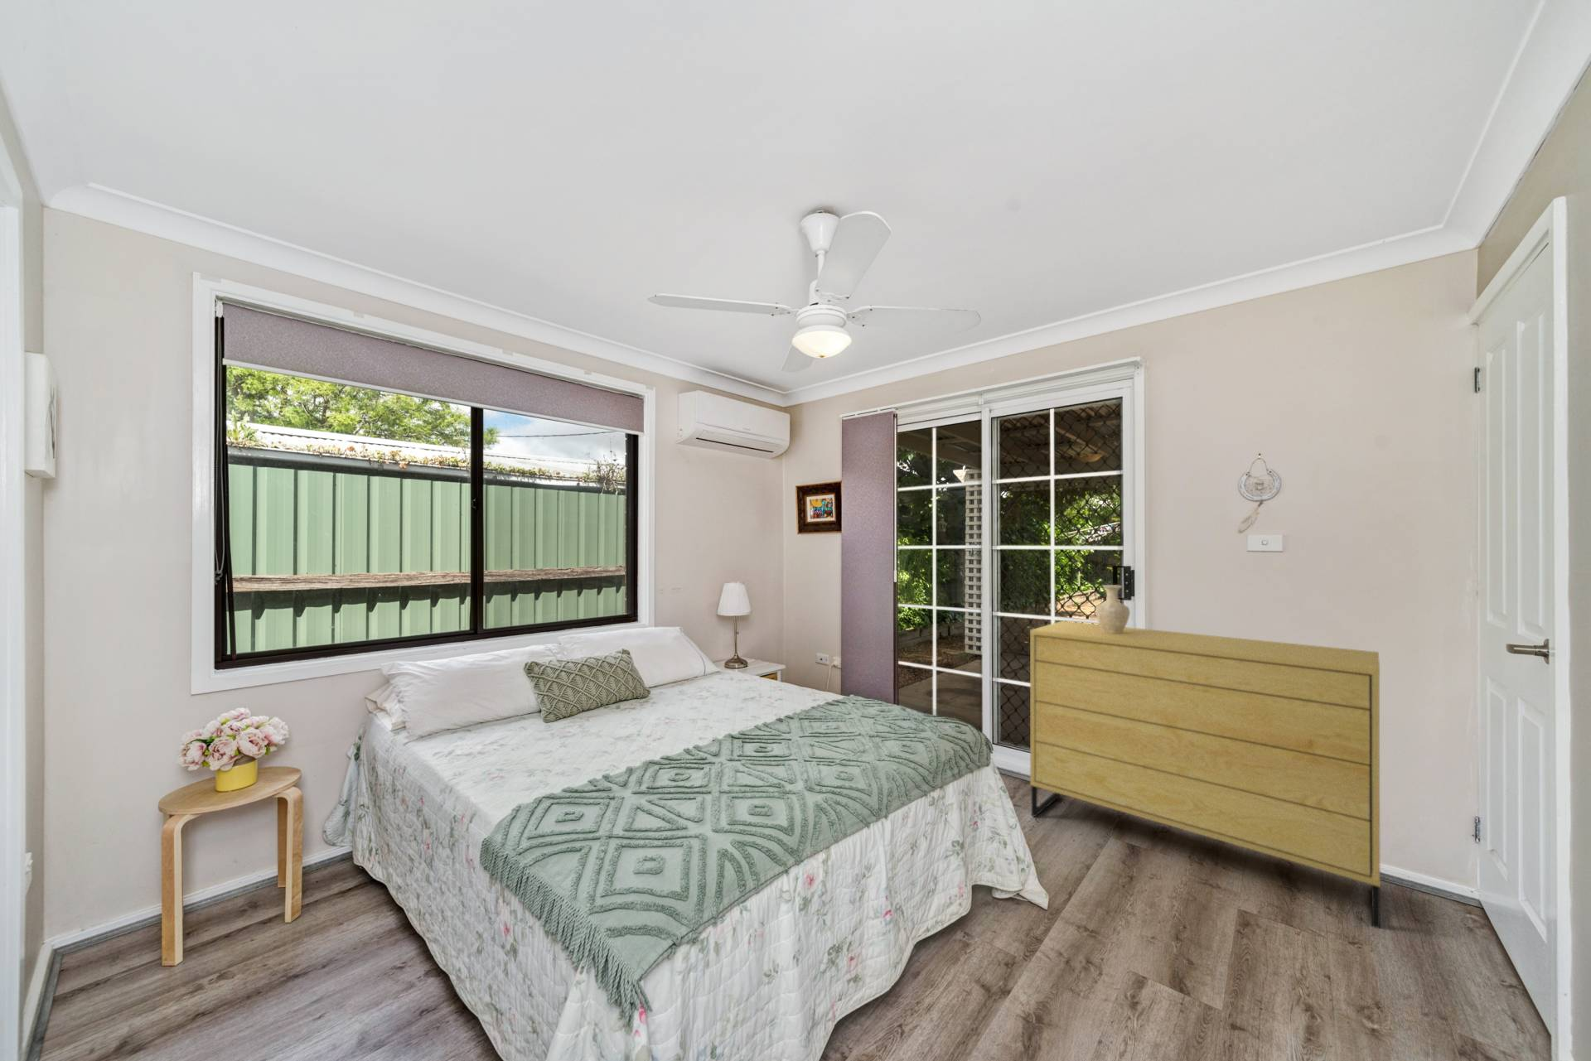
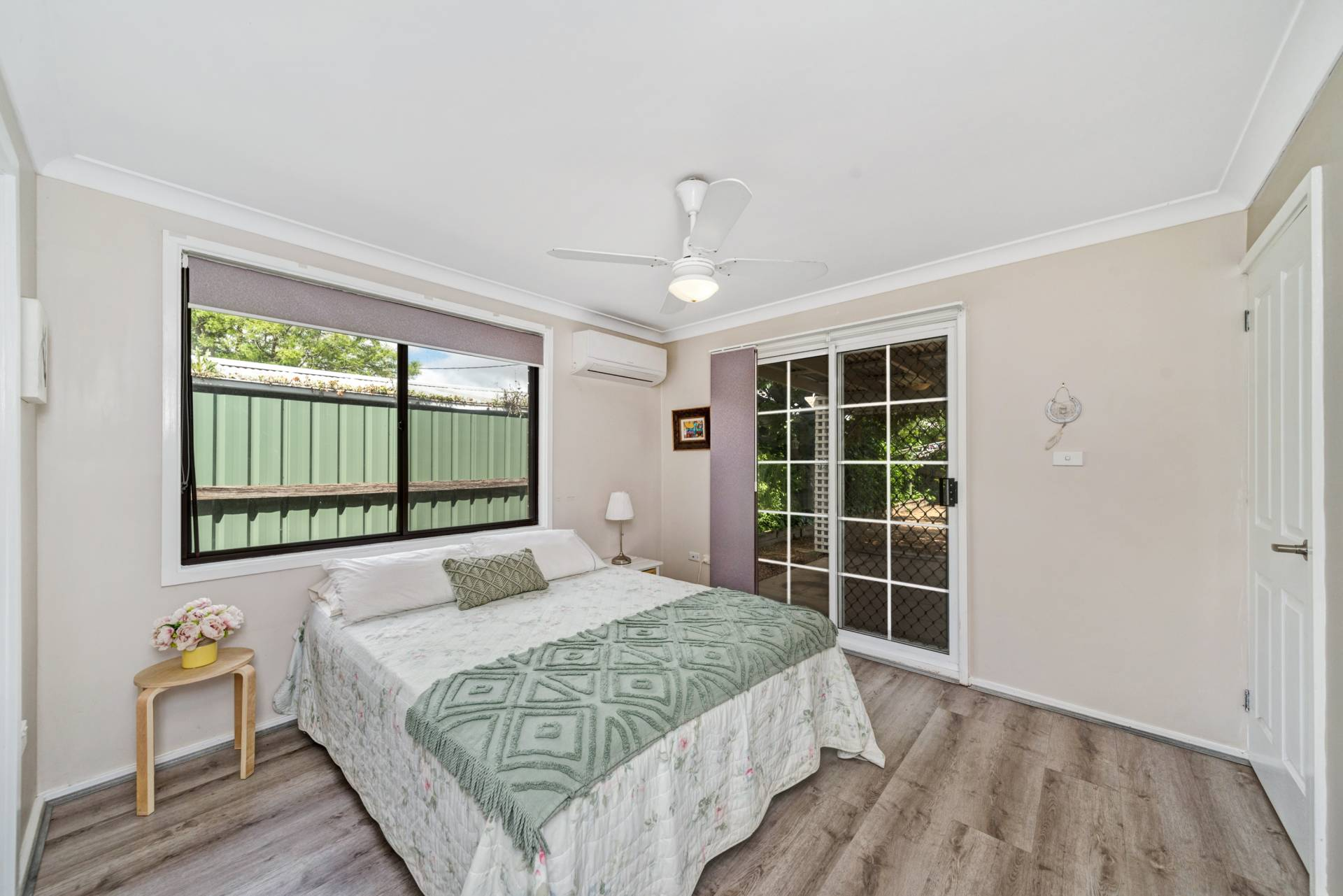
- vase [1095,584,1131,634]
- dresser [1029,620,1381,930]
